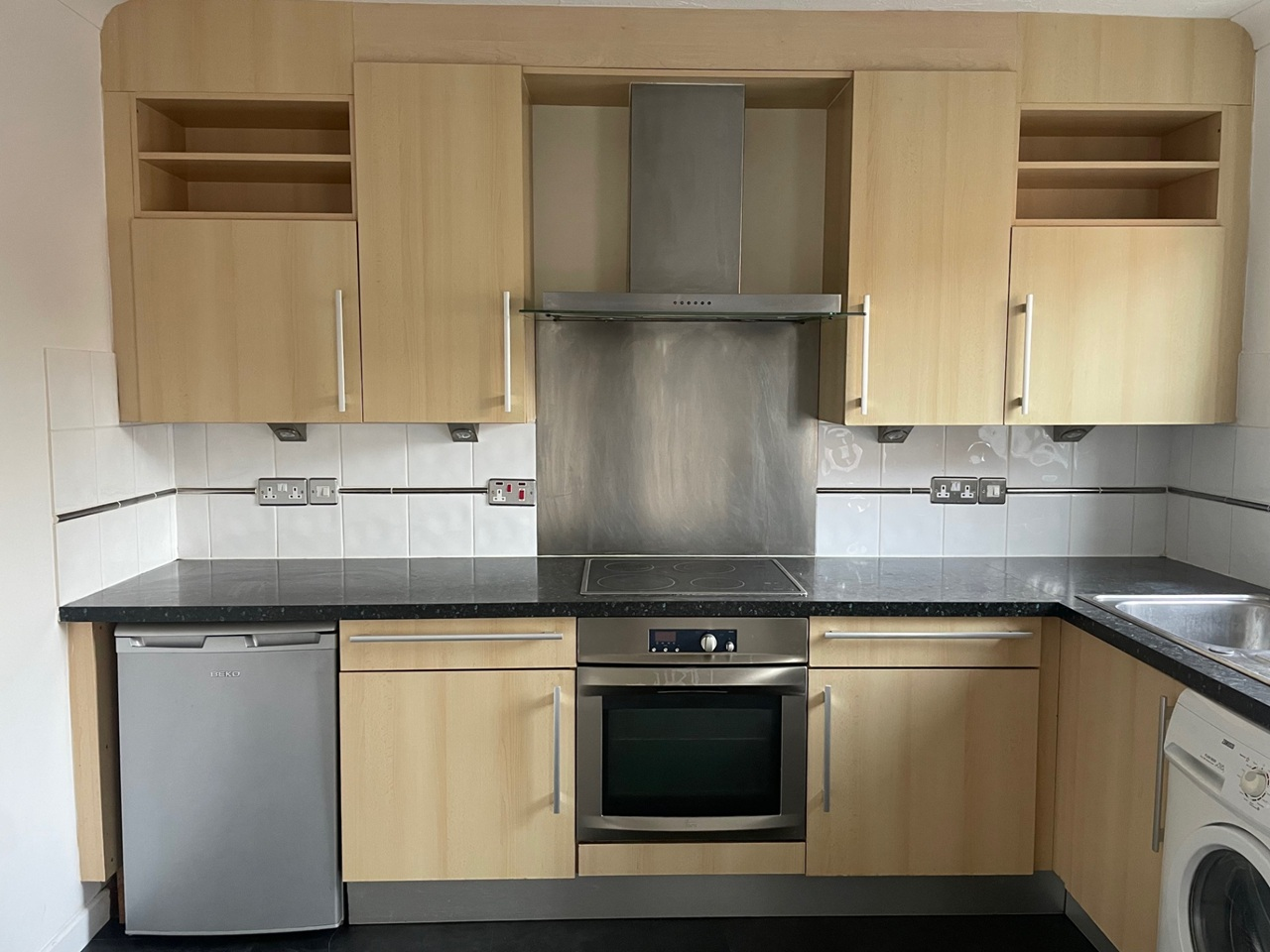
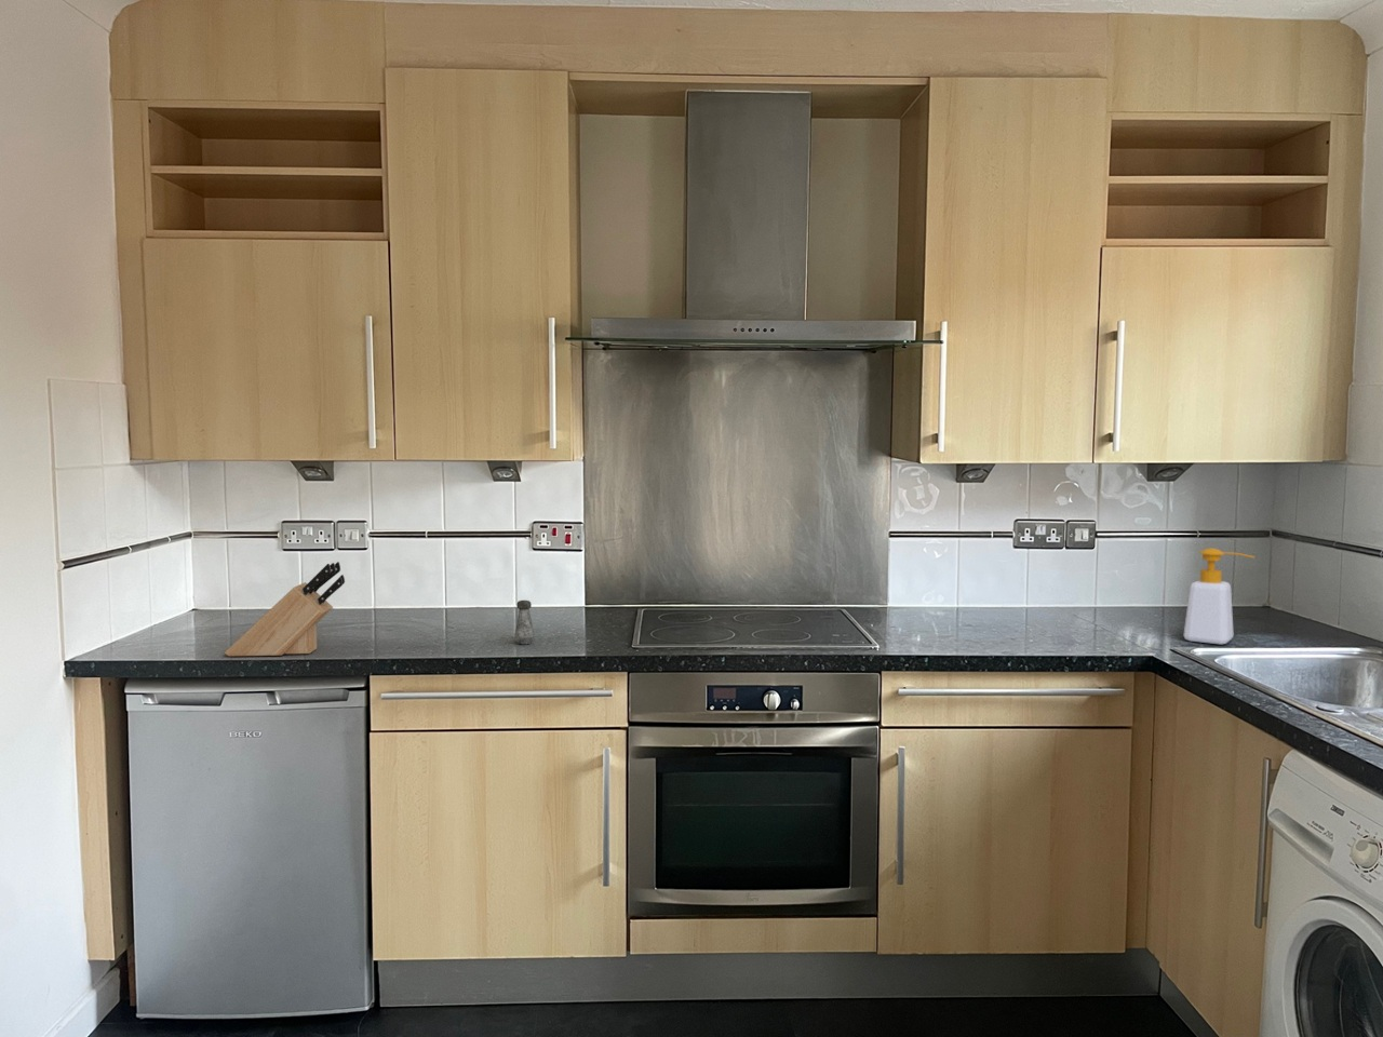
+ salt shaker [514,599,535,645]
+ soap bottle [1182,548,1256,646]
+ knife block [223,561,346,657]
